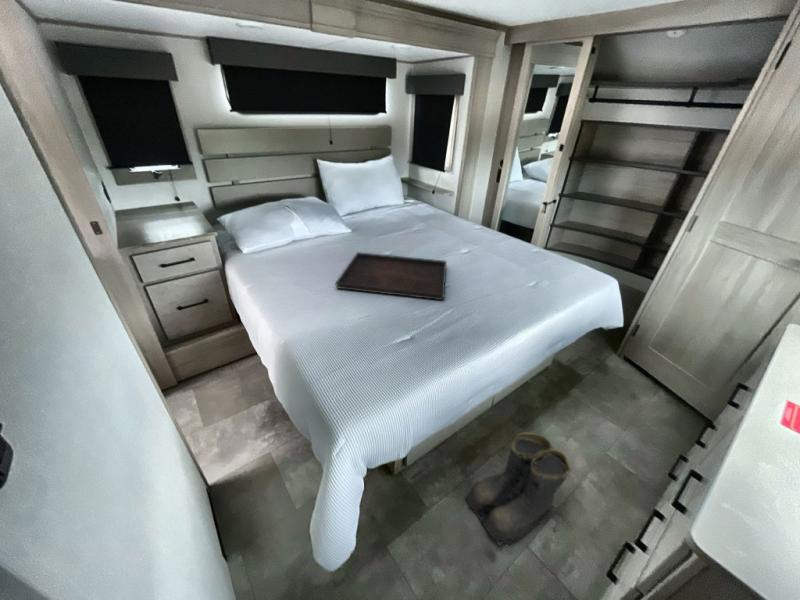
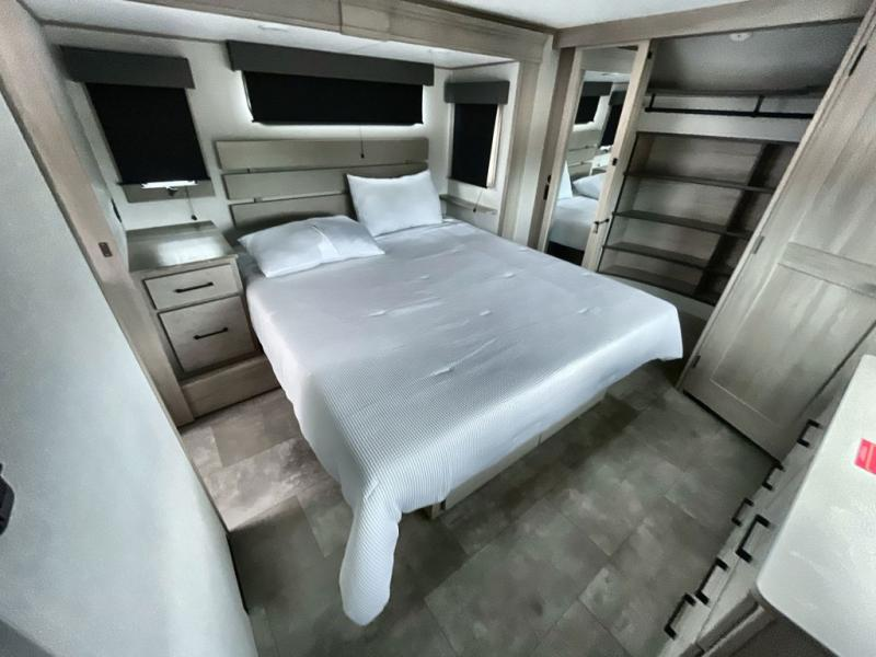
- boots [464,431,572,548]
- serving tray [334,251,448,301]
